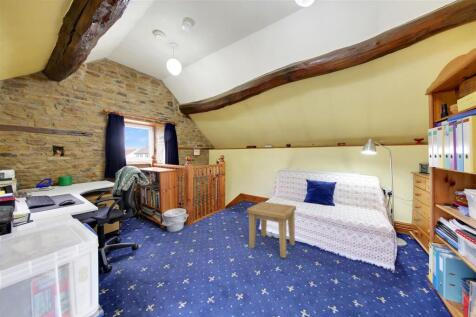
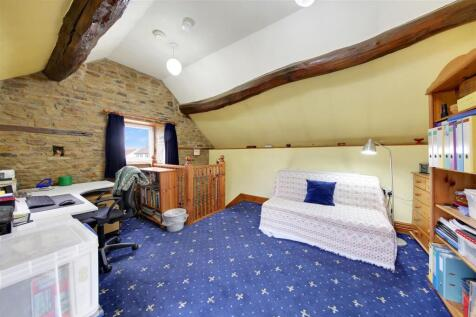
- side table [246,201,297,259]
